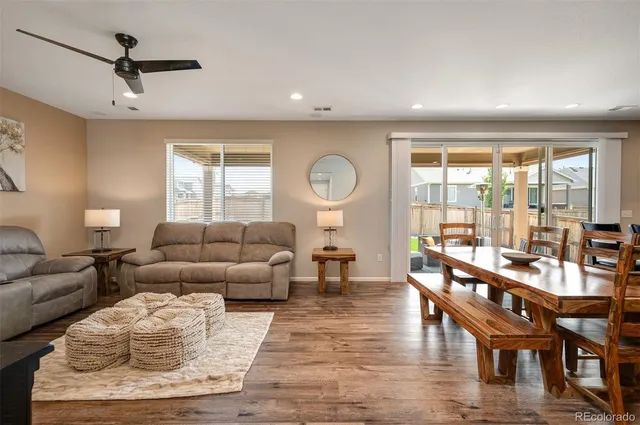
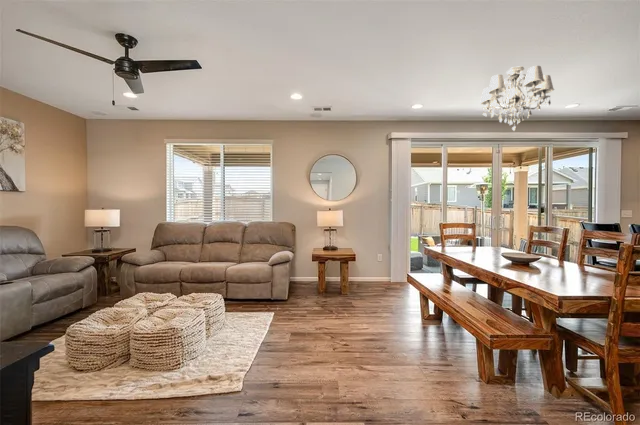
+ chandelier [479,65,555,132]
